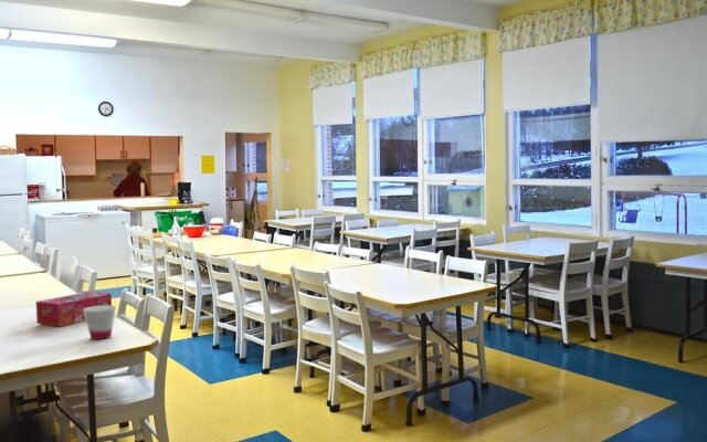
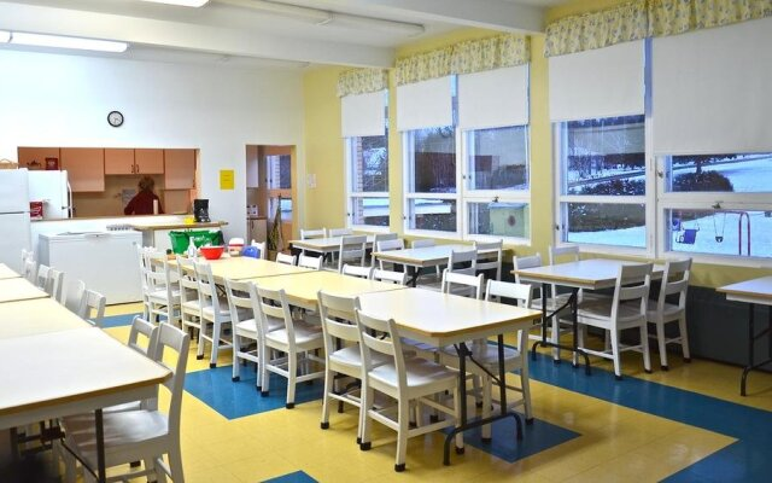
- cup [84,305,117,340]
- tissue box [35,291,113,327]
